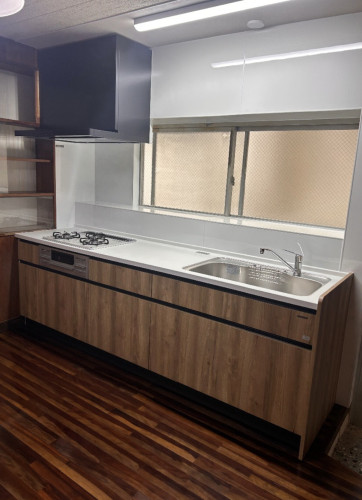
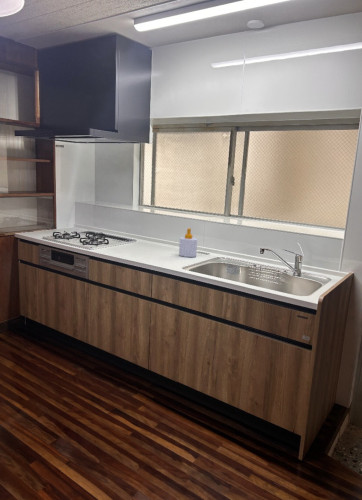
+ soap bottle [178,227,198,258]
